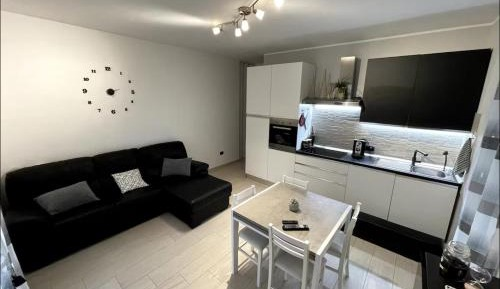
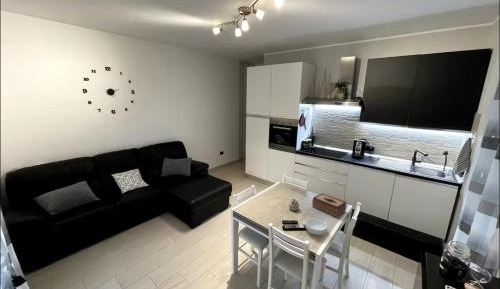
+ cereal bowl [304,218,328,236]
+ tissue box [311,192,348,218]
